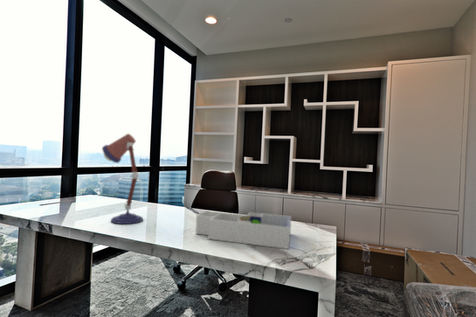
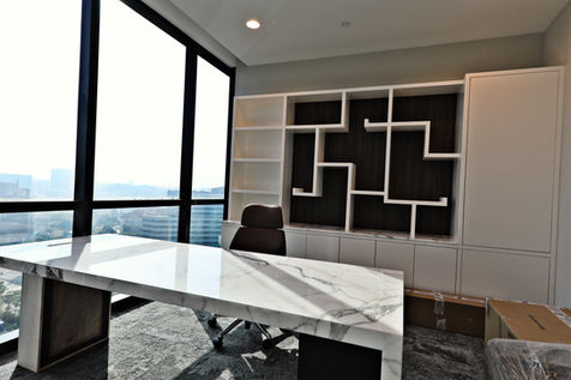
- desk lamp [101,133,144,225]
- desk organizer [195,210,292,250]
